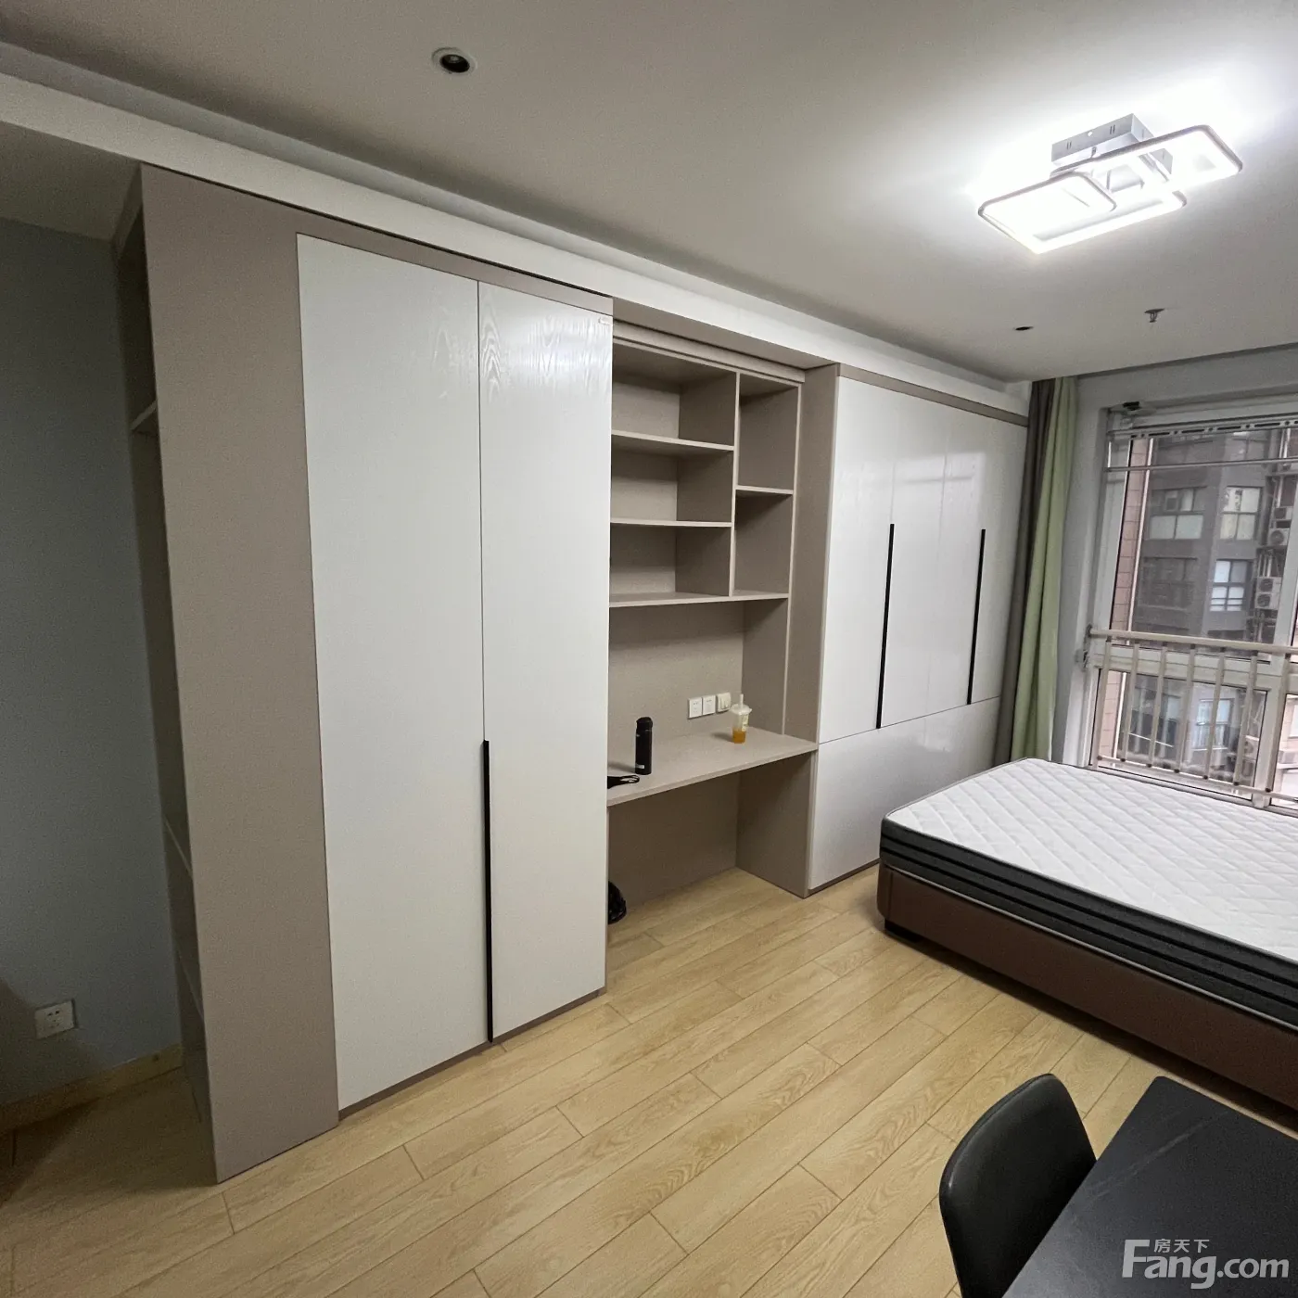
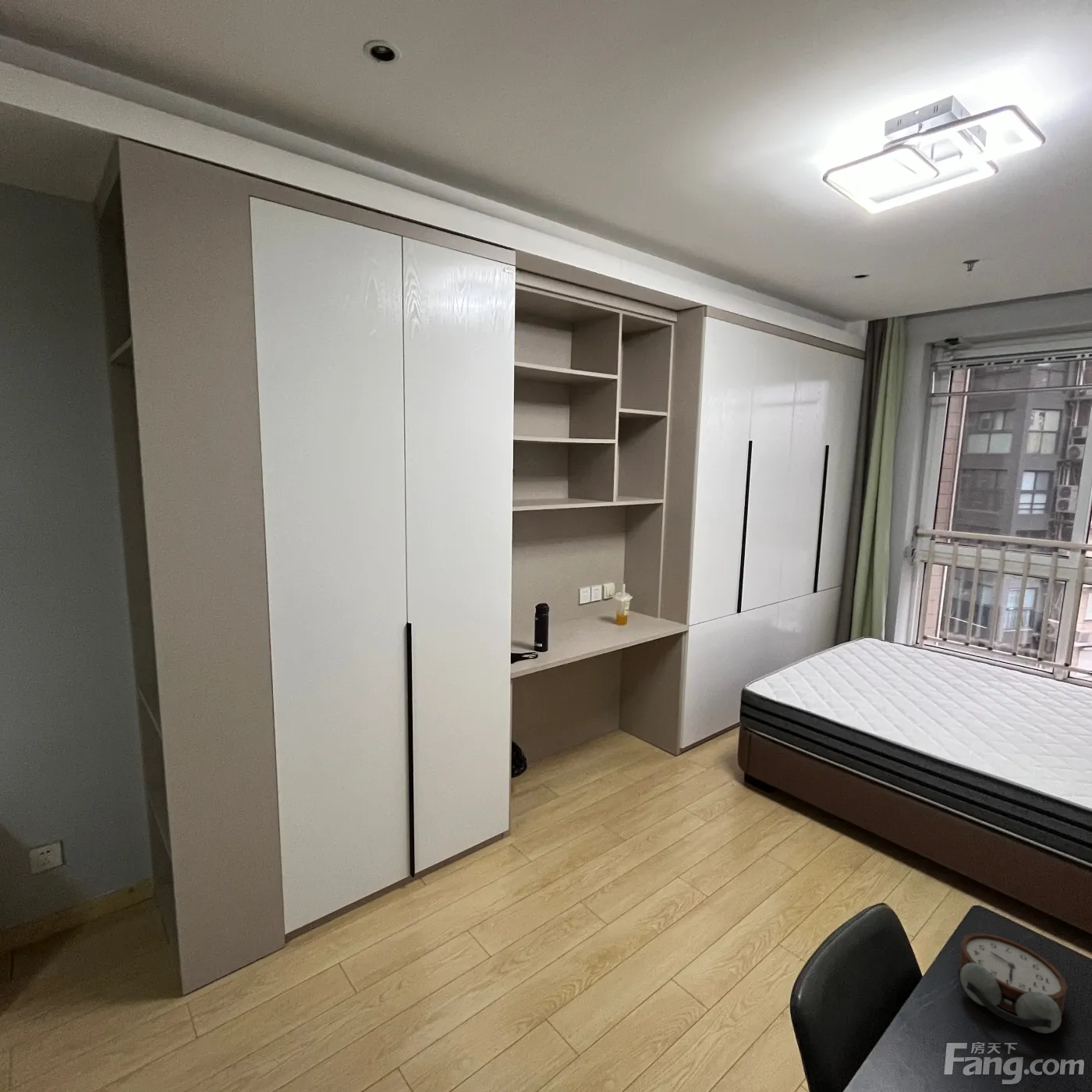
+ alarm clock [958,932,1068,1034]
